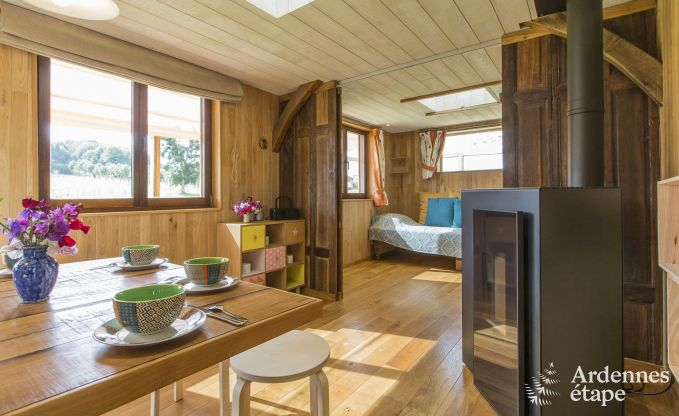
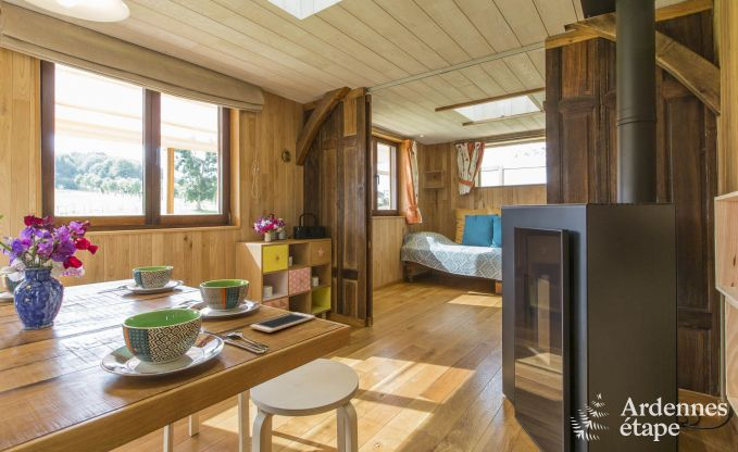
+ cell phone [249,312,316,334]
